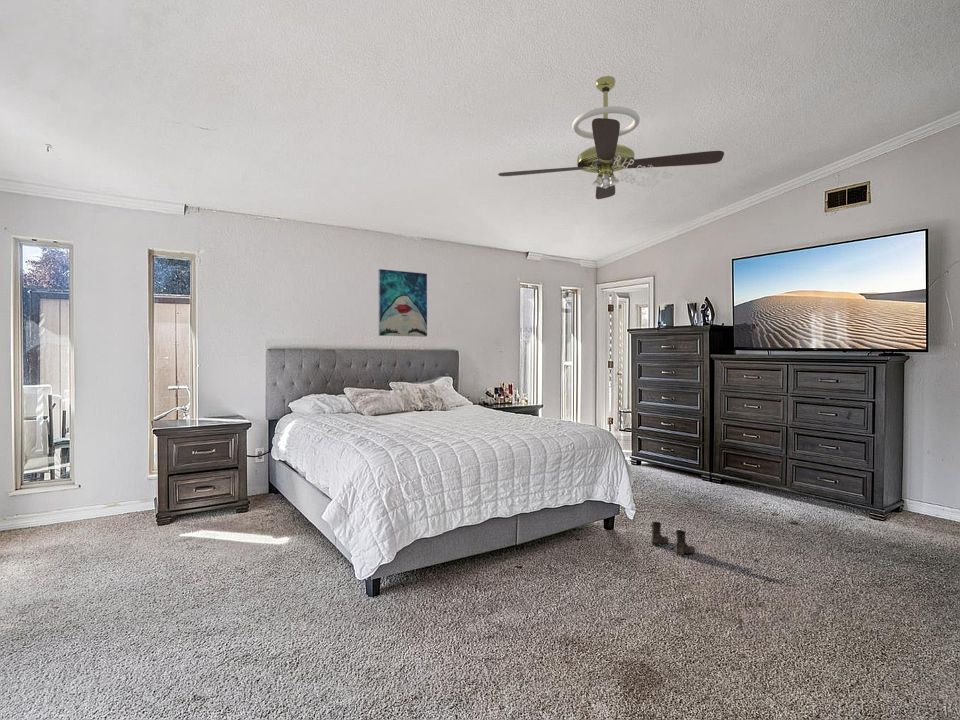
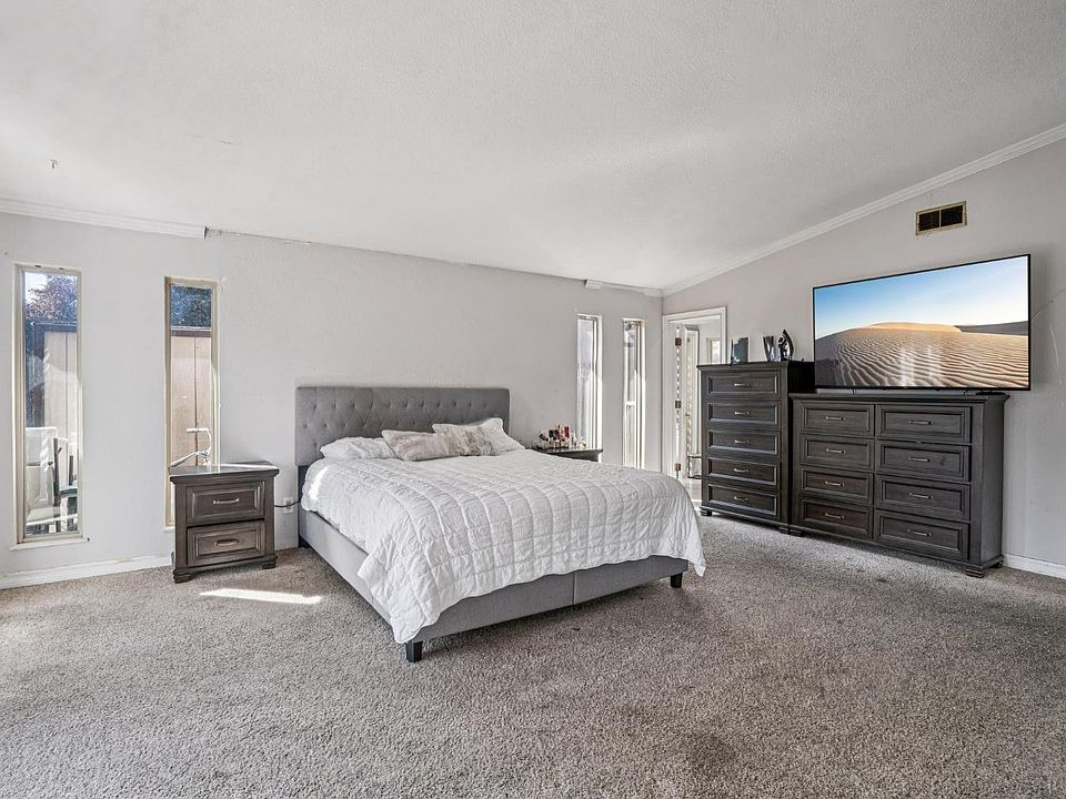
- wall art [377,268,428,338]
- boots [650,520,696,556]
- ceiling fan [497,75,725,200]
